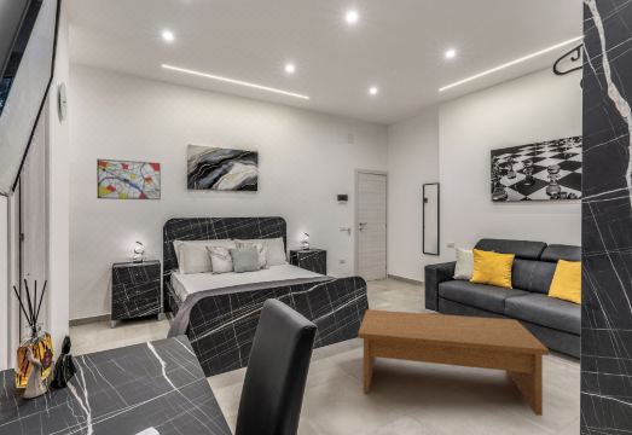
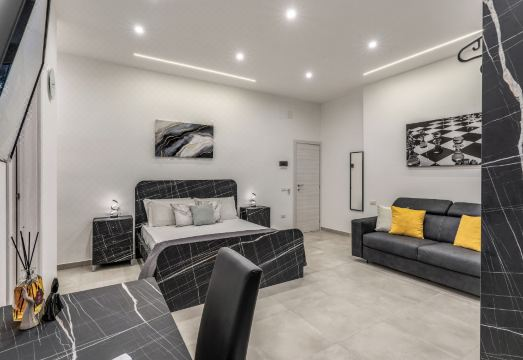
- coffee table [356,308,550,417]
- wall art [95,158,162,201]
